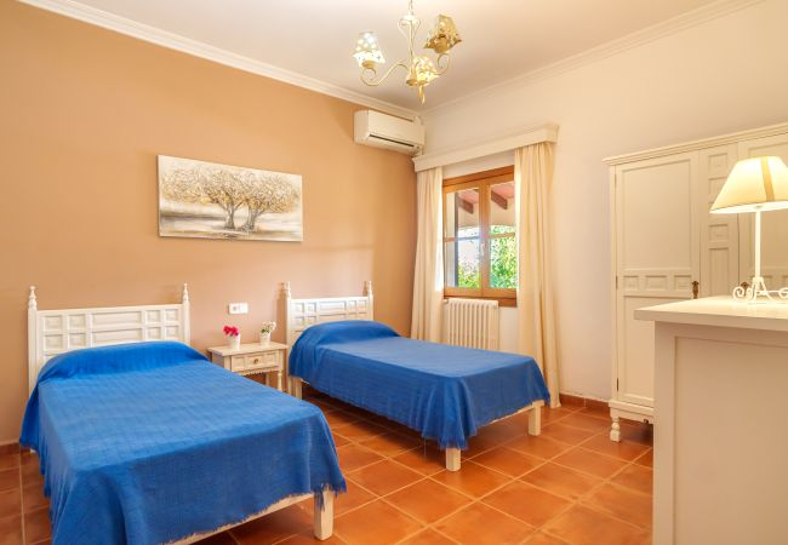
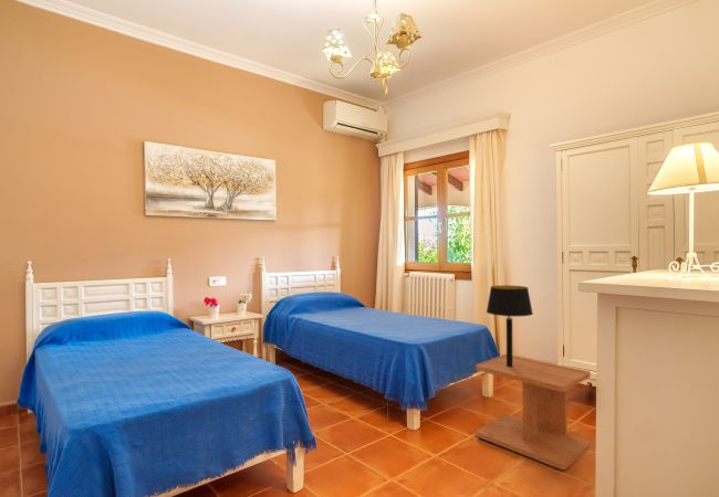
+ table lamp [486,285,534,367]
+ side table [475,353,592,470]
